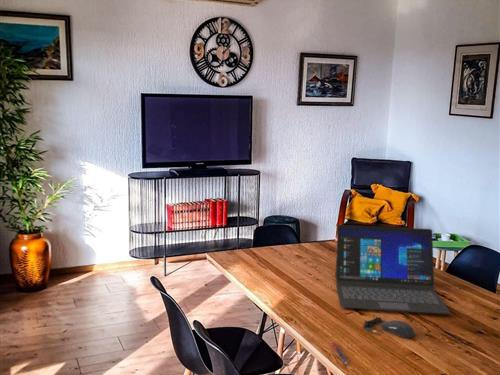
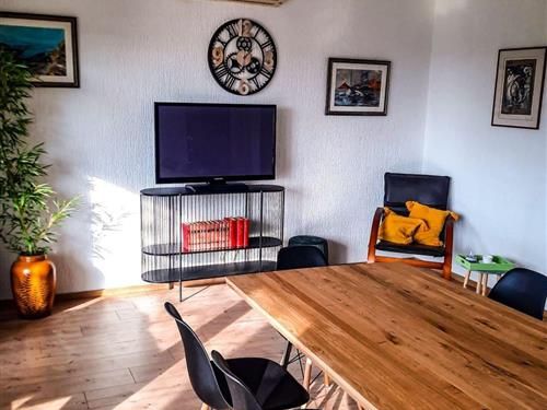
- computer mouse [362,316,417,339]
- laptop [334,224,452,315]
- pen [331,341,349,365]
